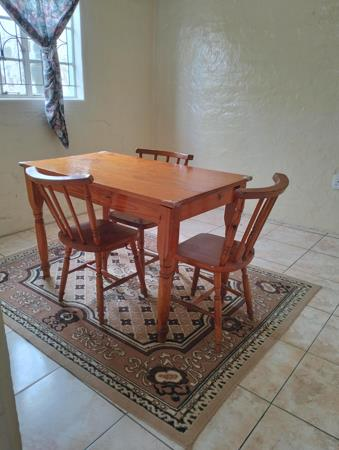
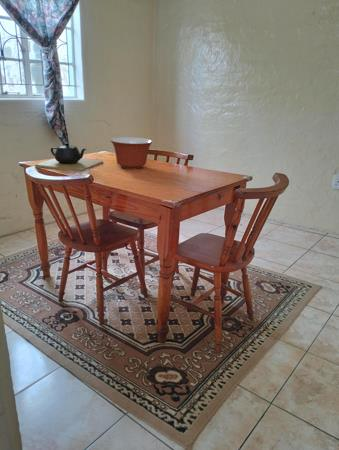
+ teapot [34,142,104,172]
+ mixing bowl [109,136,154,170]
